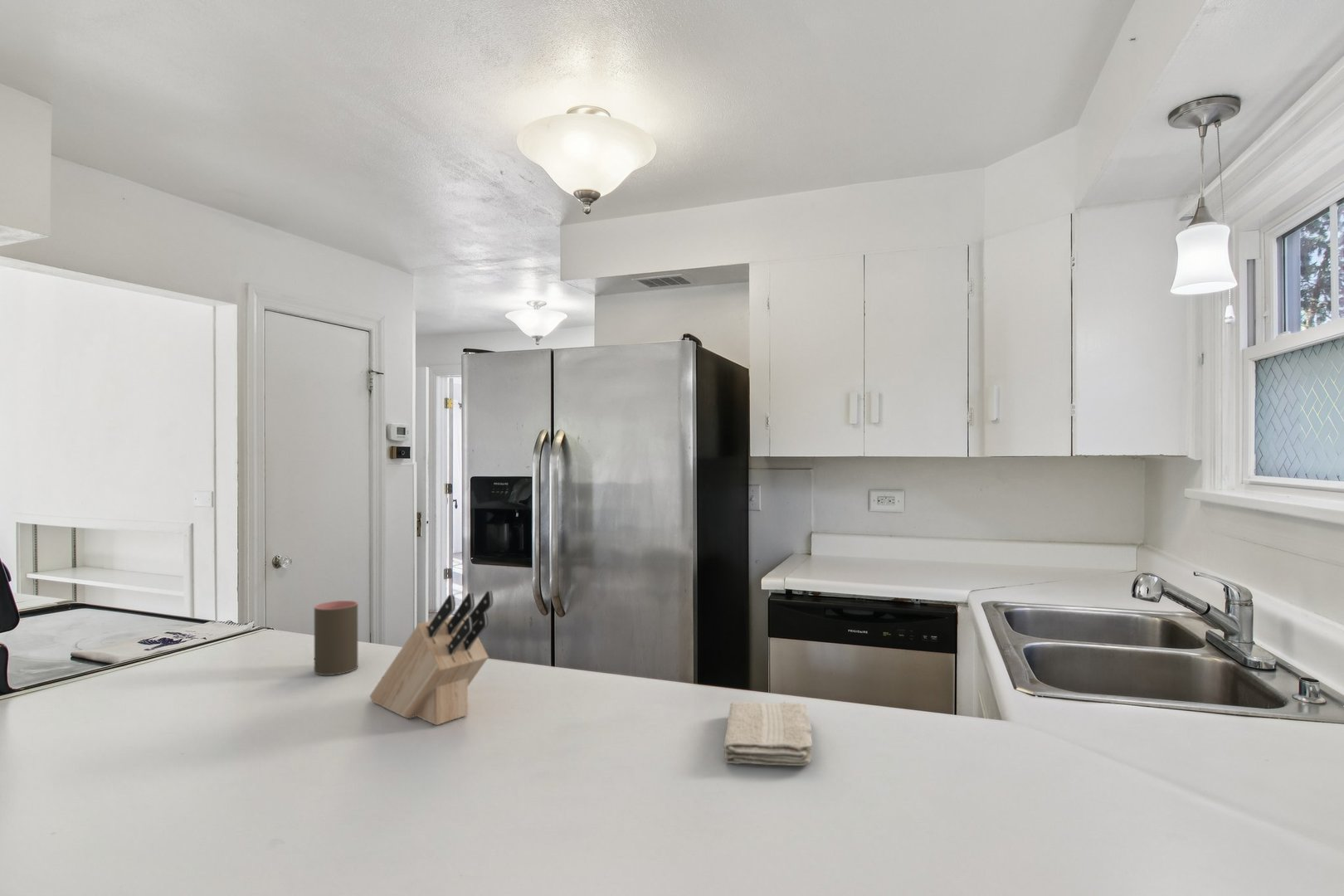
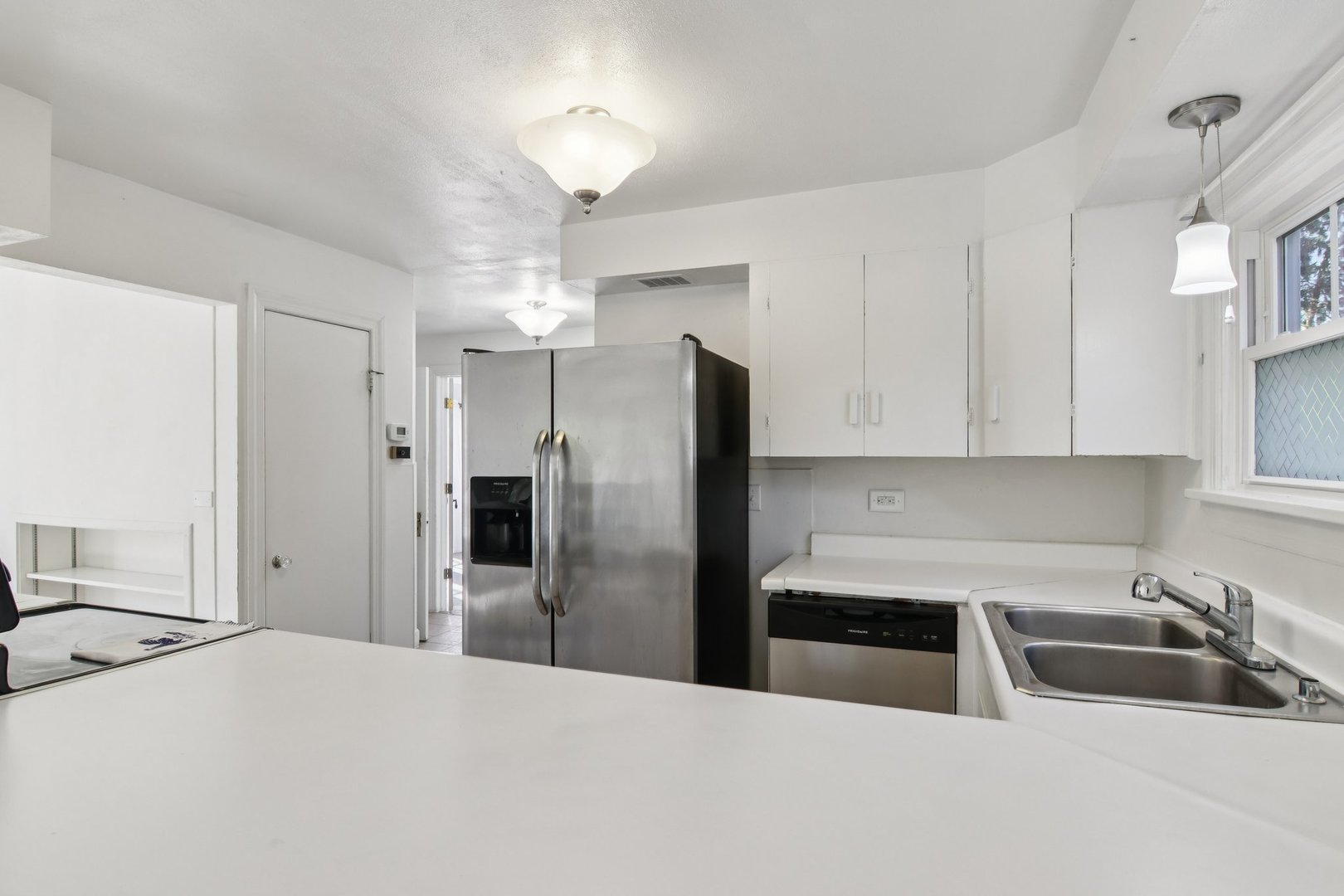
- washcloth [723,701,813,767]
- knife block [369,590,494,726]
- cup [314,600,358,676]
